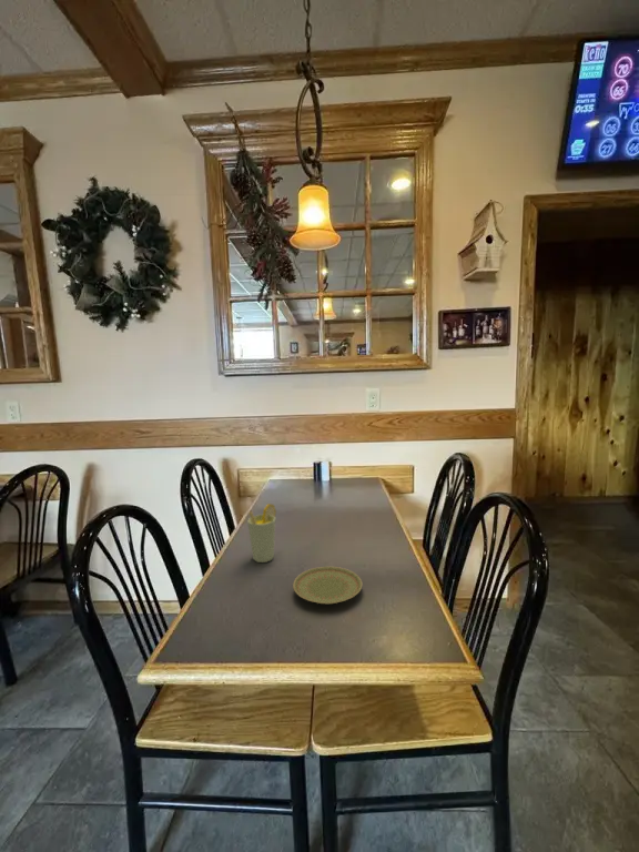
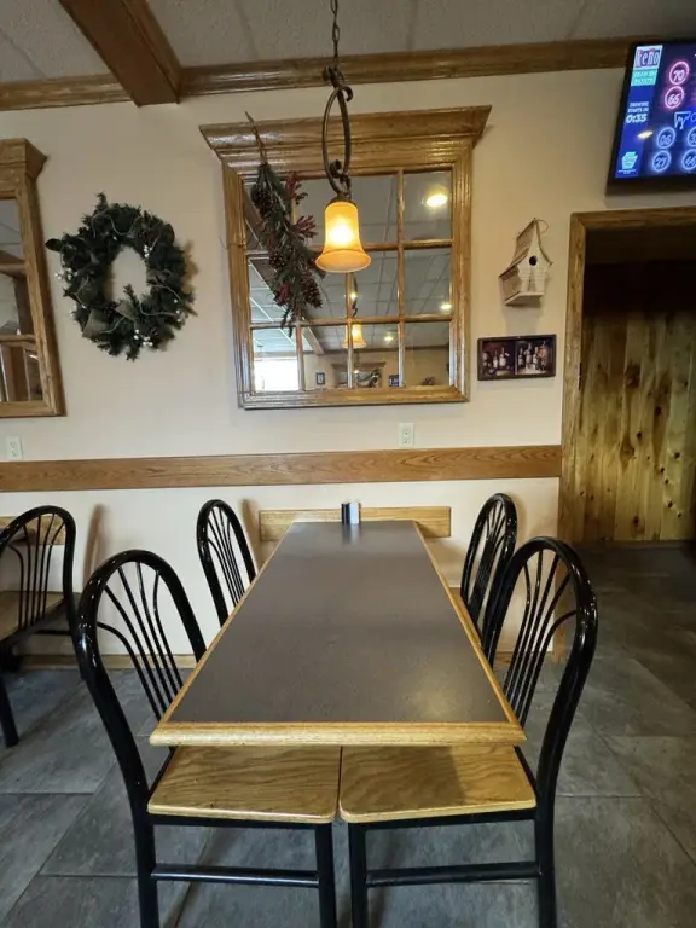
- cup [246,503,277,564]
- plate [292,566,363,606]
